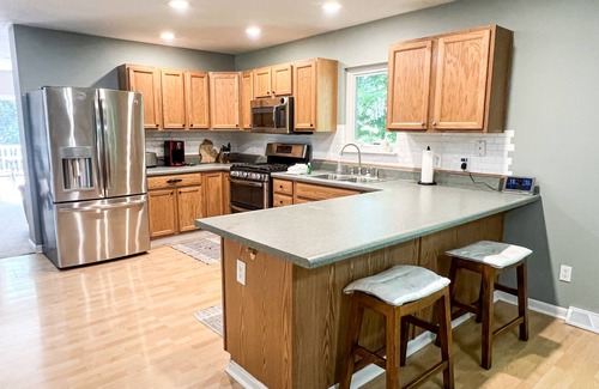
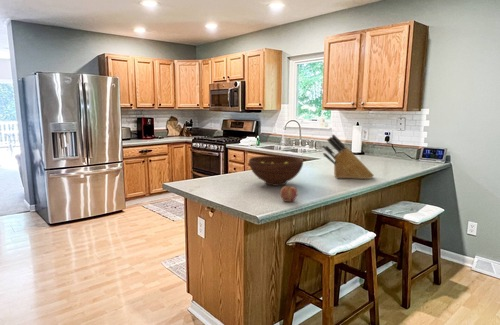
+ apple [279,185,298,203]
+ fruit bowl [248,155,304,187]
+ knife block [321,133,375,180]
